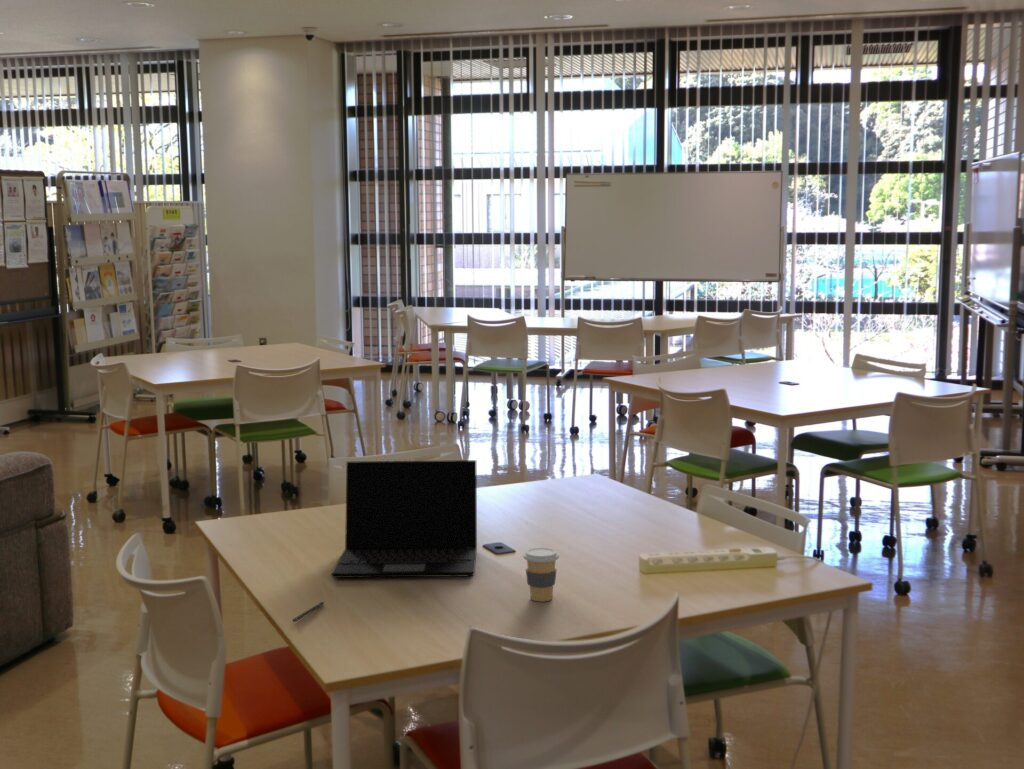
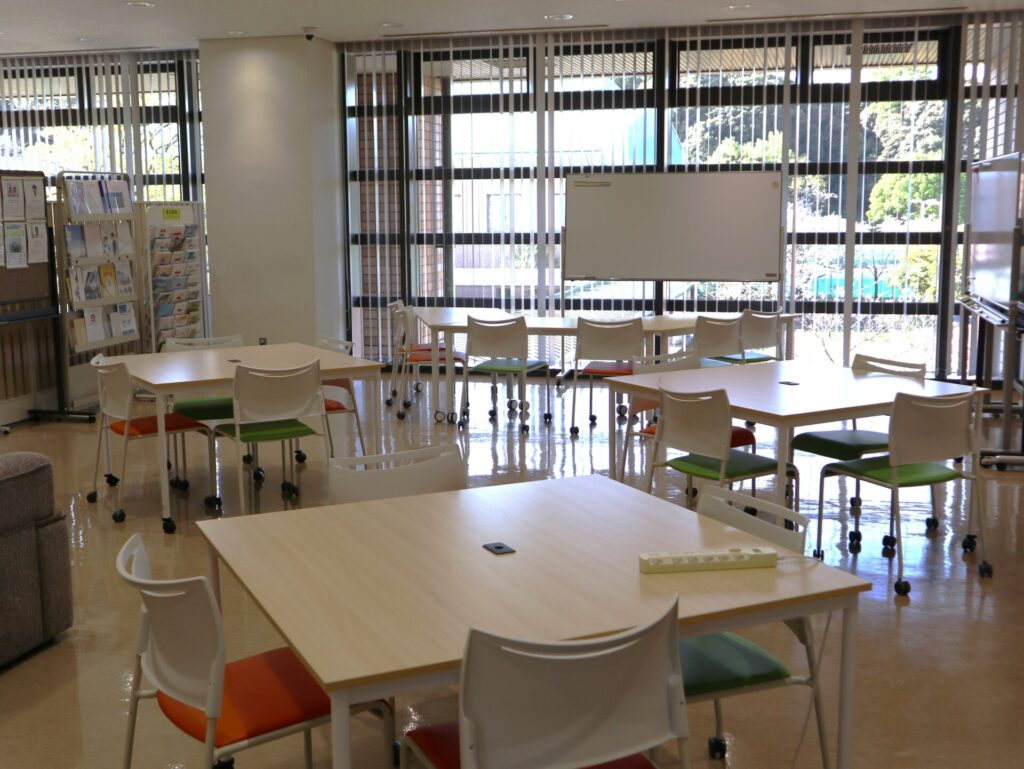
- pen [292,601,325,623]
- laptop [330,459,478,579]
- coffee cup [522,547,560,602]
